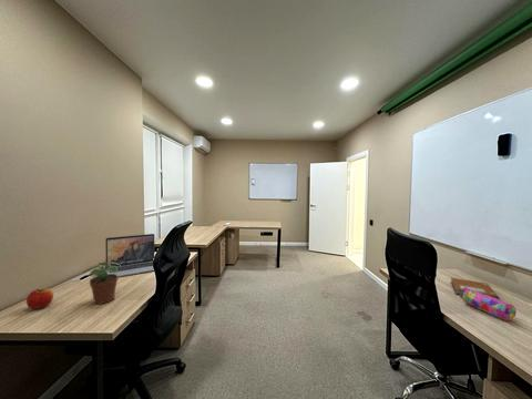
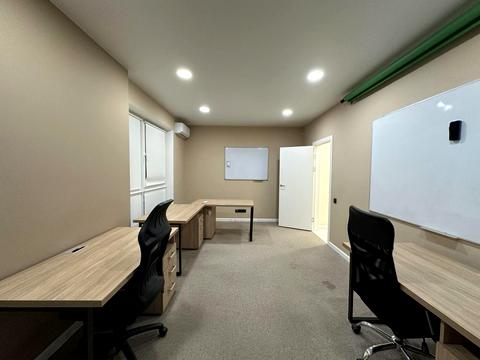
- potted plant [81,262,121,305]
- notebook [449,276,501,300]
- laptop [104,233,155,278]
- apple [25,288,54,310]
- pencil case [459,287,518,323]
